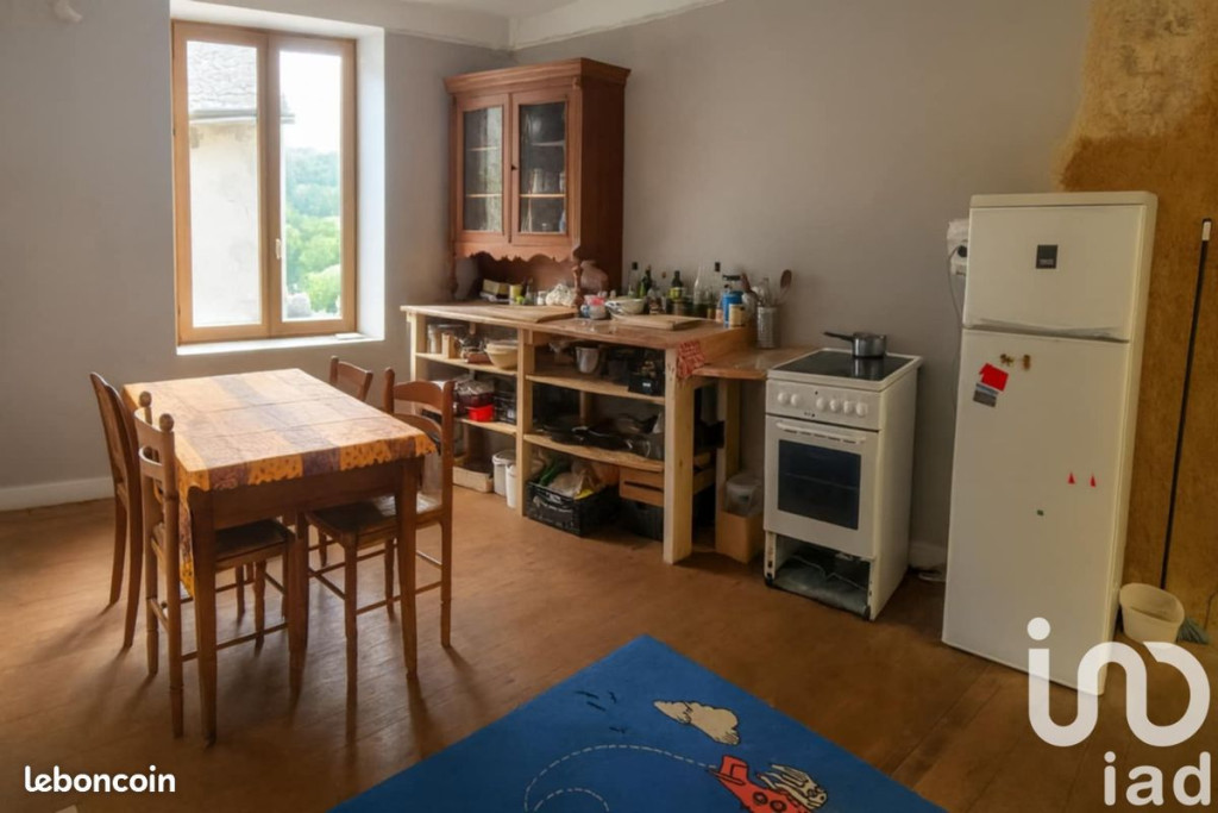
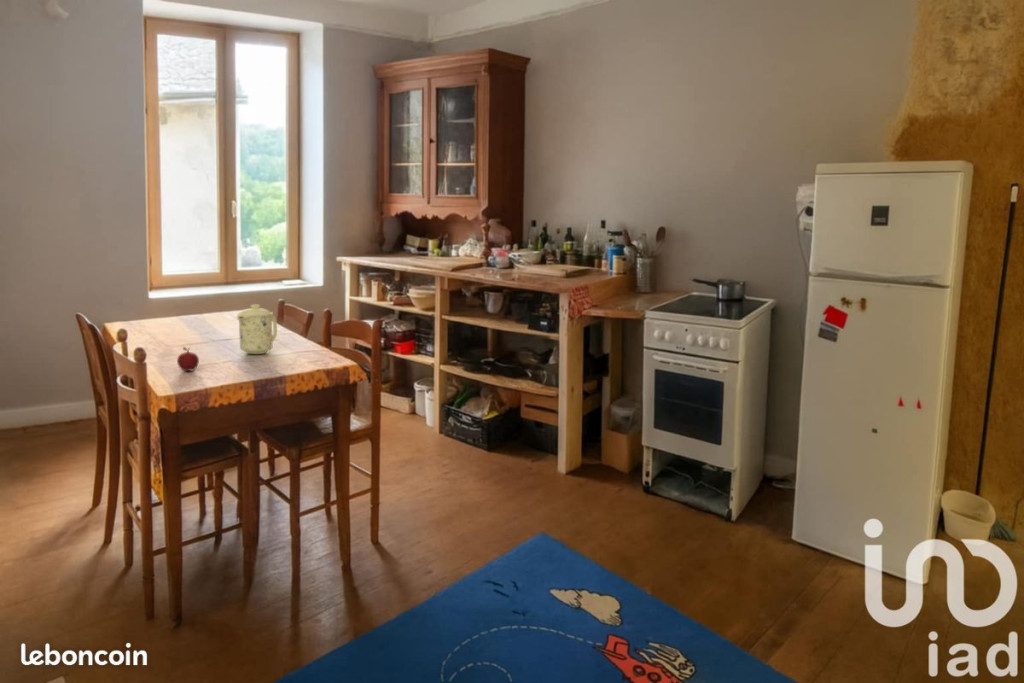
+ apple [176,346,200,372]
+ mug [236,304,278,355]
